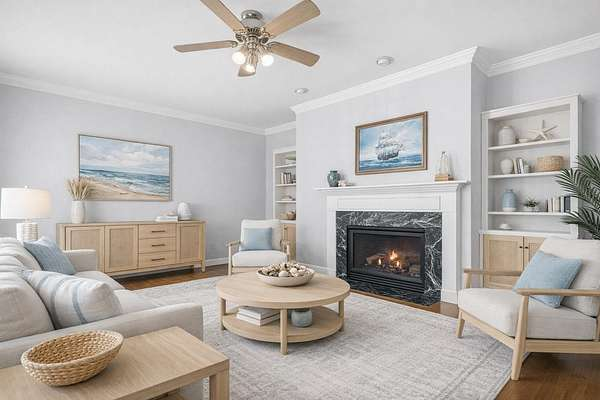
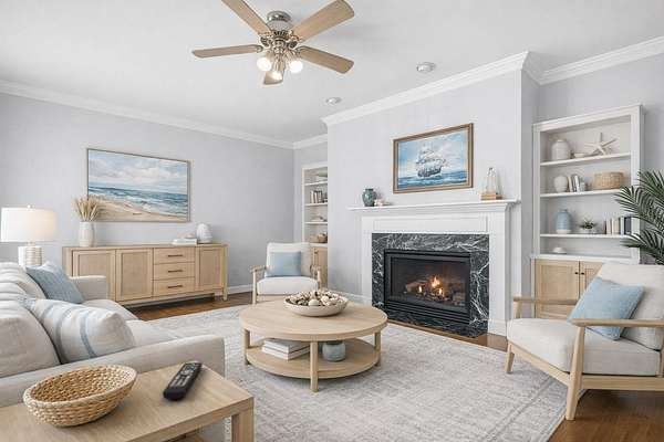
+ remote control [162,361,204,400]
